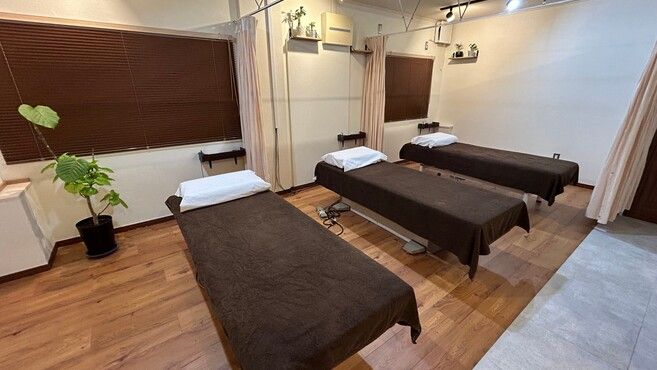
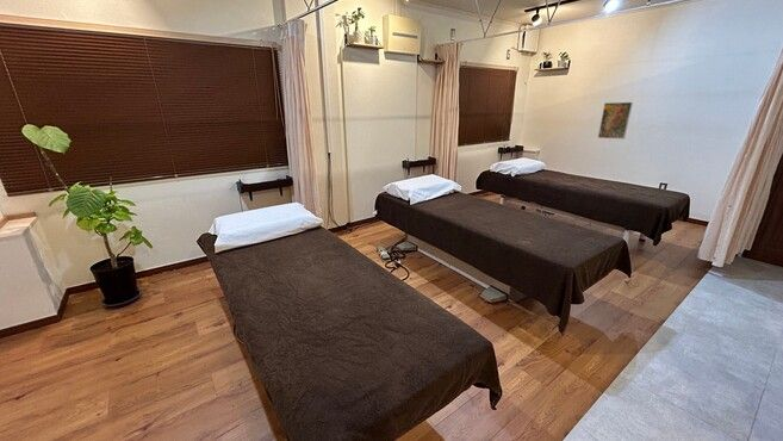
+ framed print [597,101,634,141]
